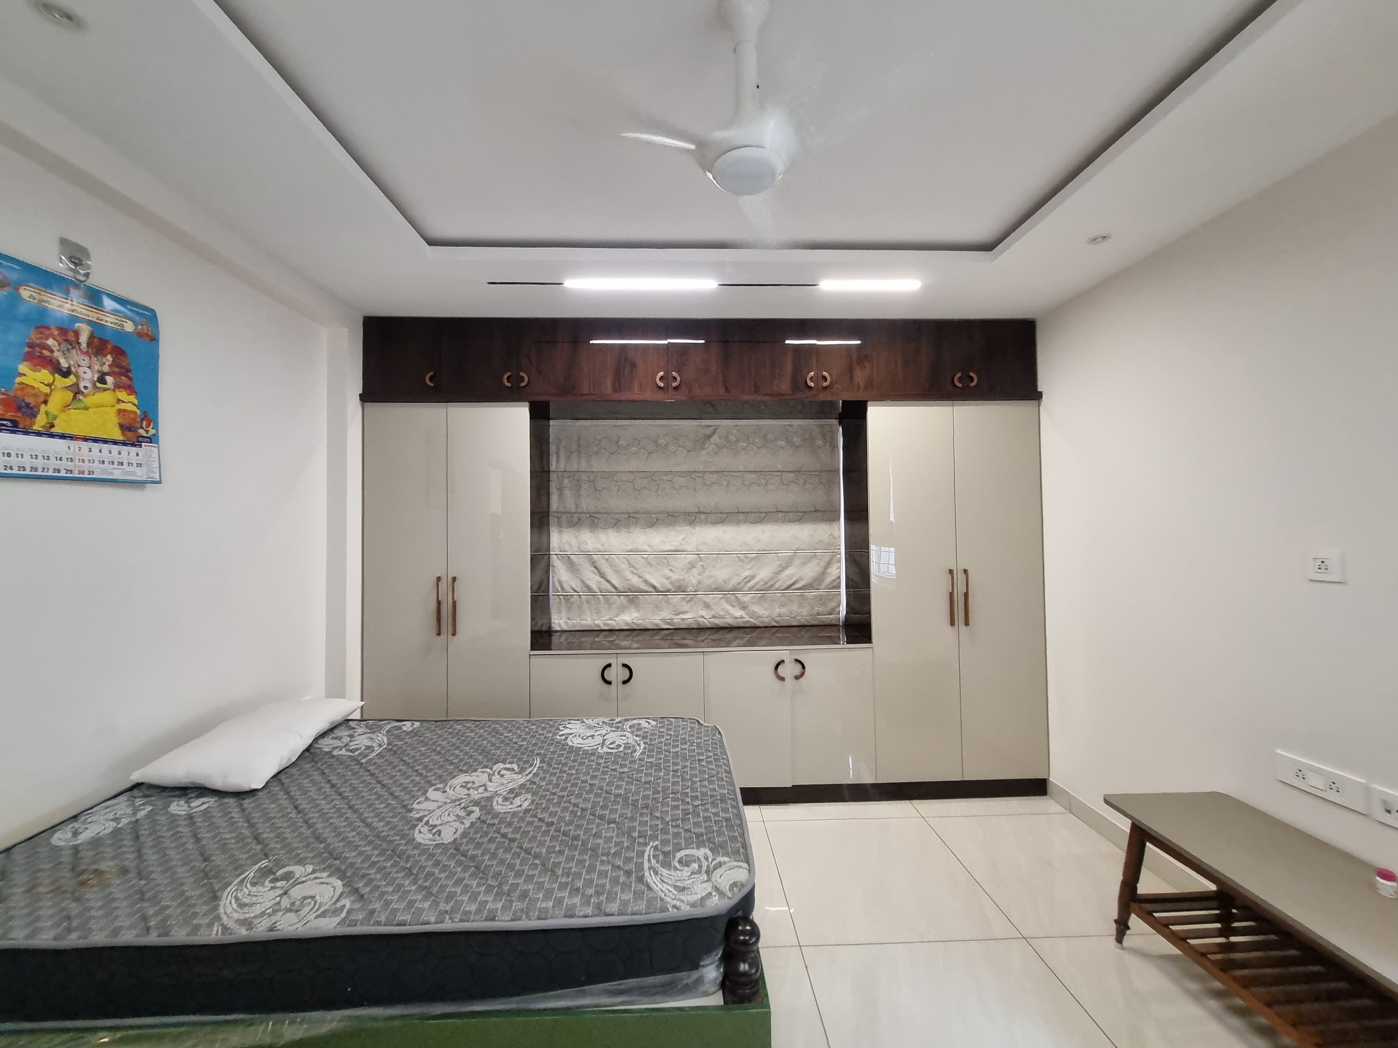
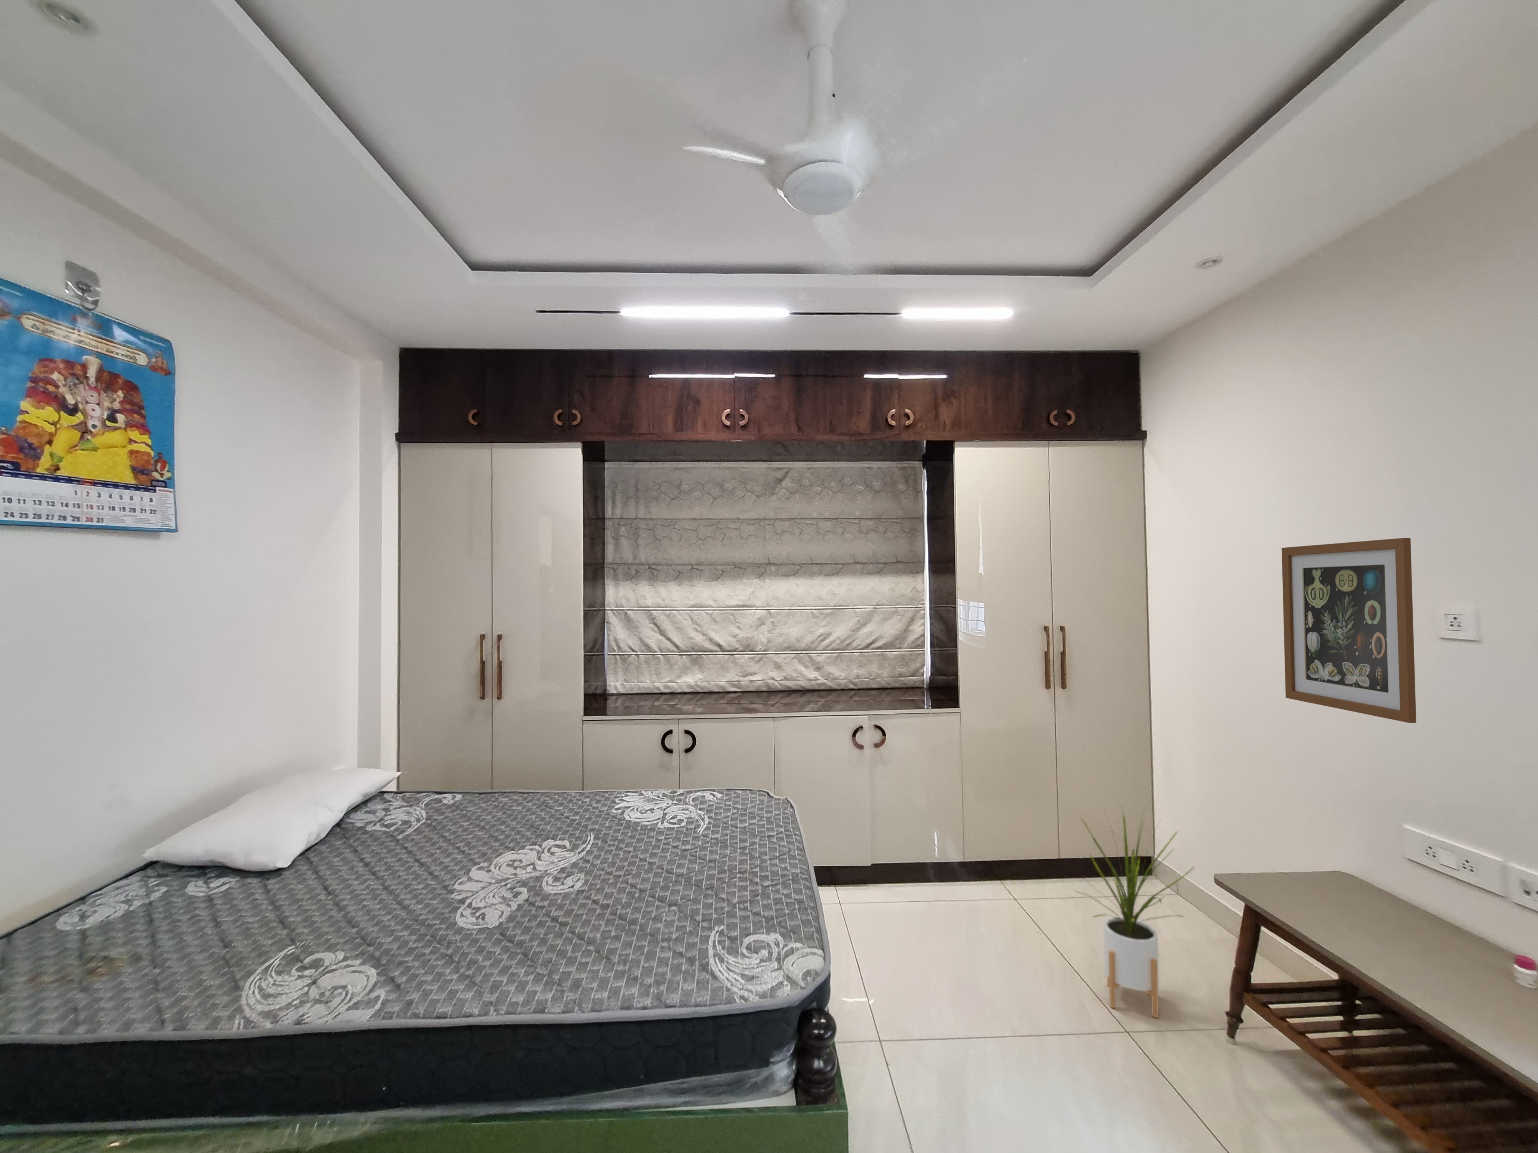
+ house plant [1073,804,1195,1019]
+ wall art [1281,538,1417,724]
